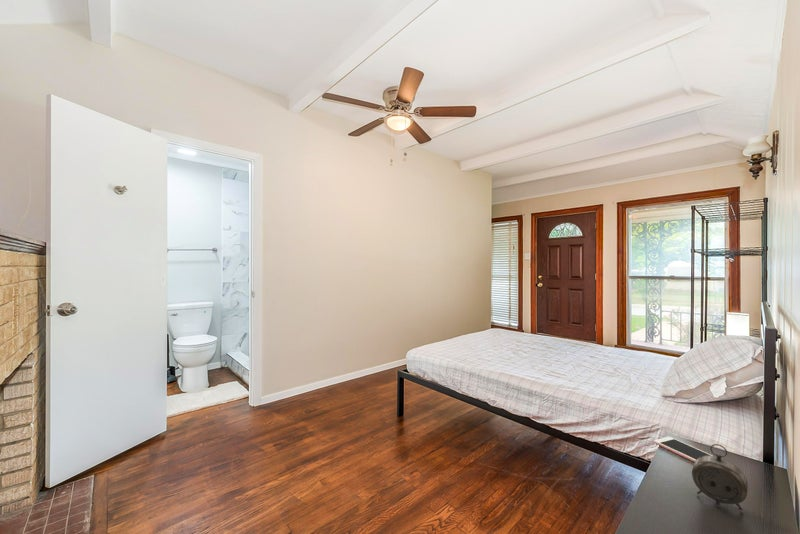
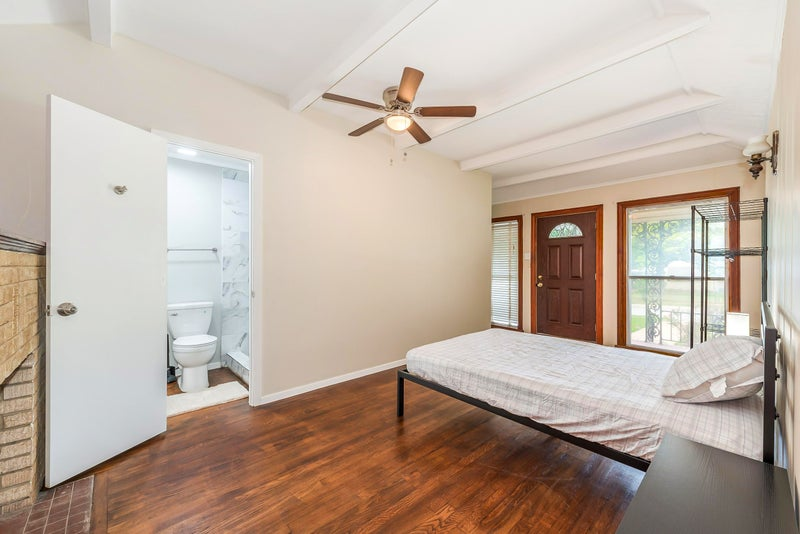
- cell phone [653,436,714,462]
- alarm clock [691,443,749,511]
